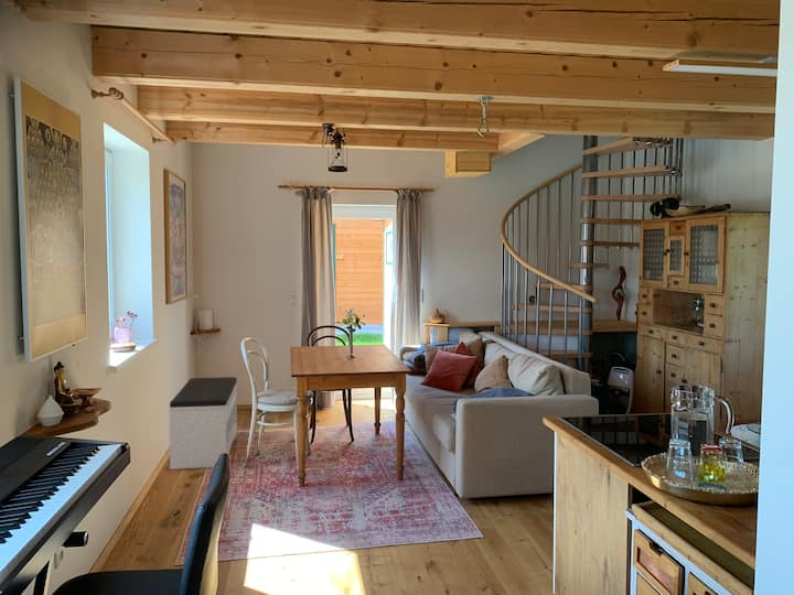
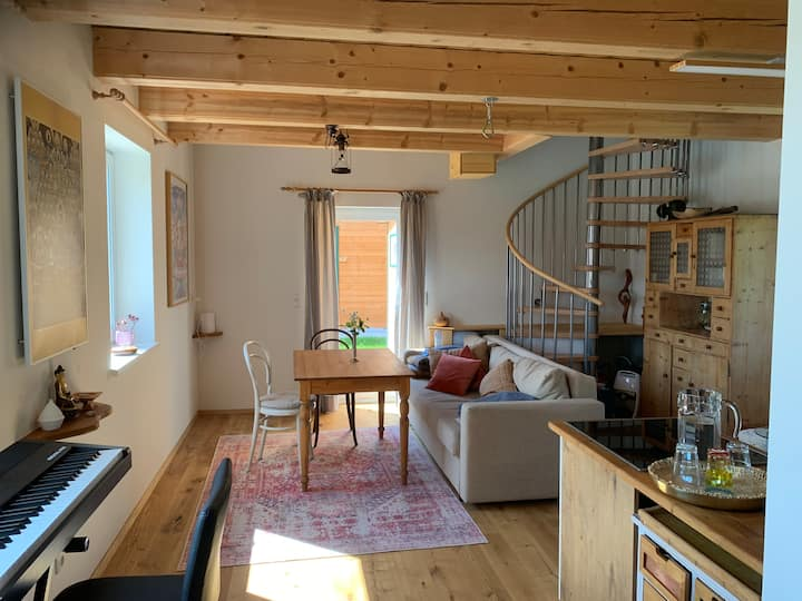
- bench [168,376,238,470]
